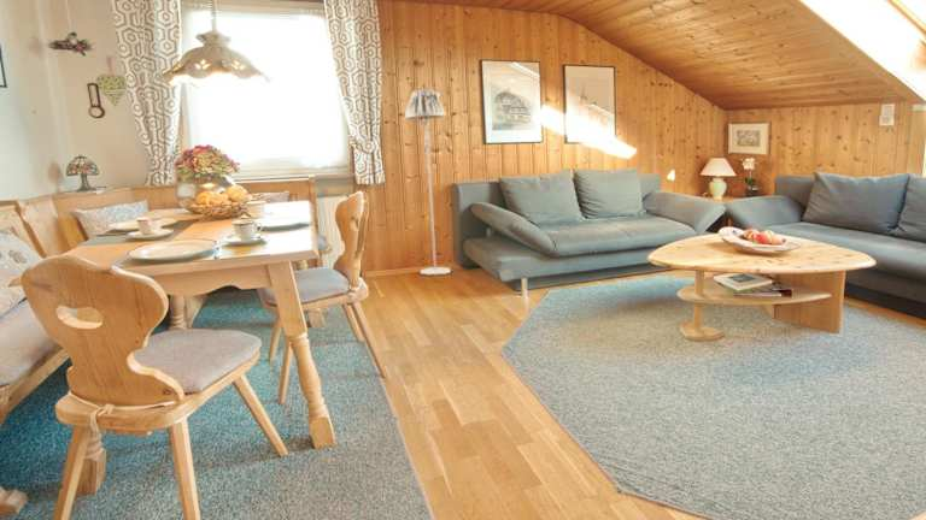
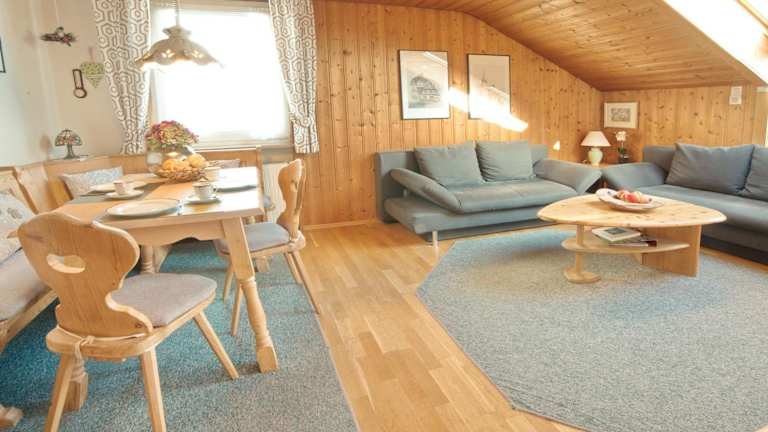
- floor lamp [404,88,452,277]
